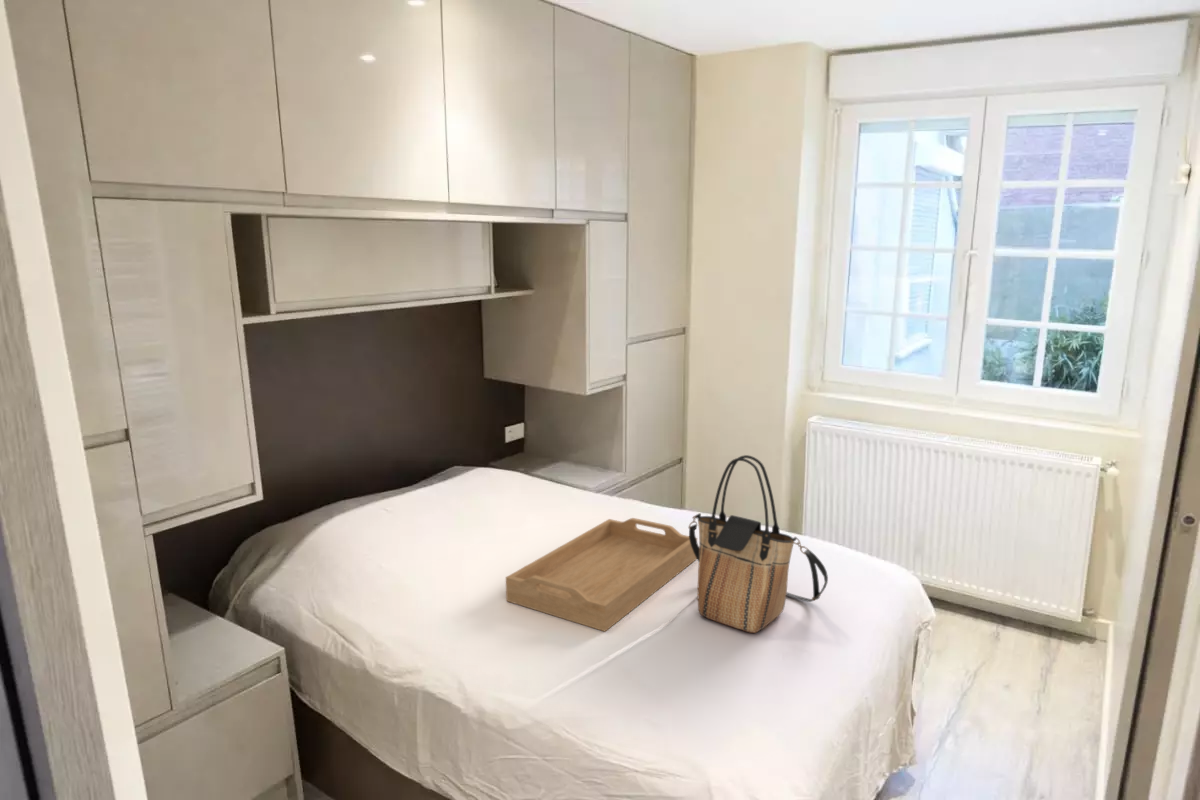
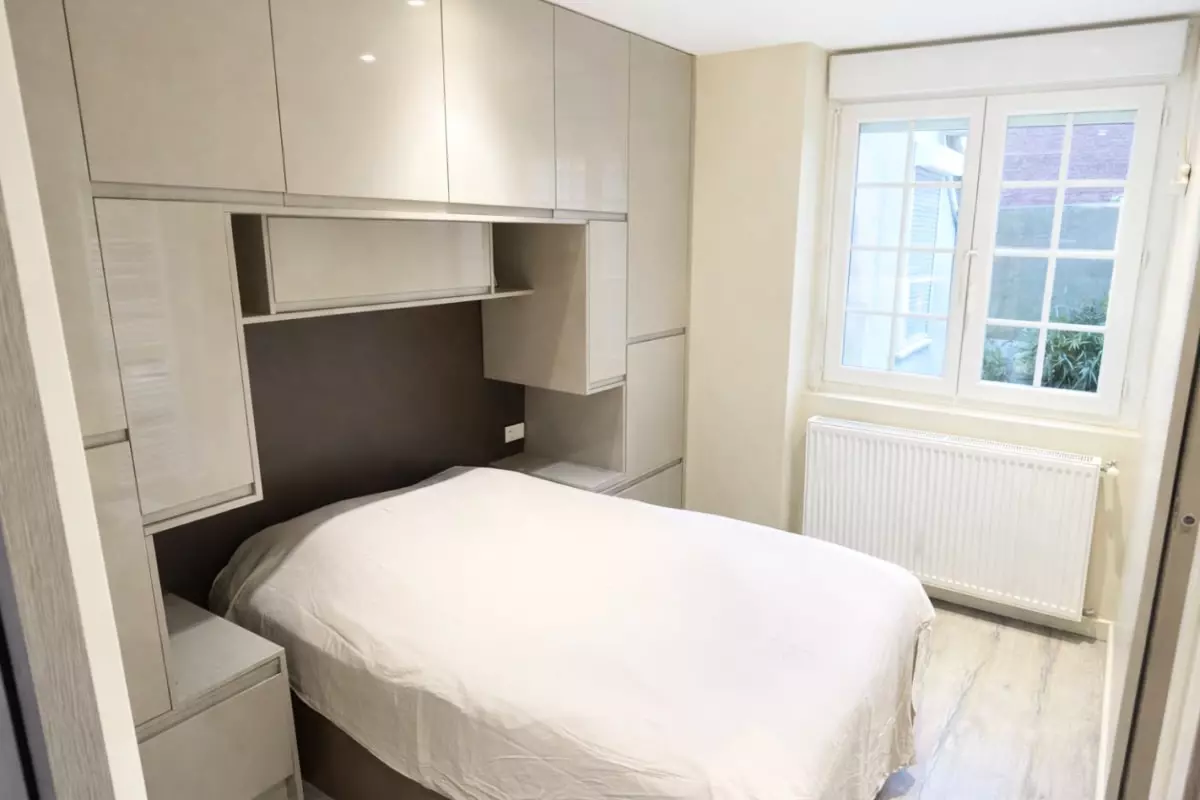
- serving tray [505,517,698,632]
- tote bag [688,454,829,634]
